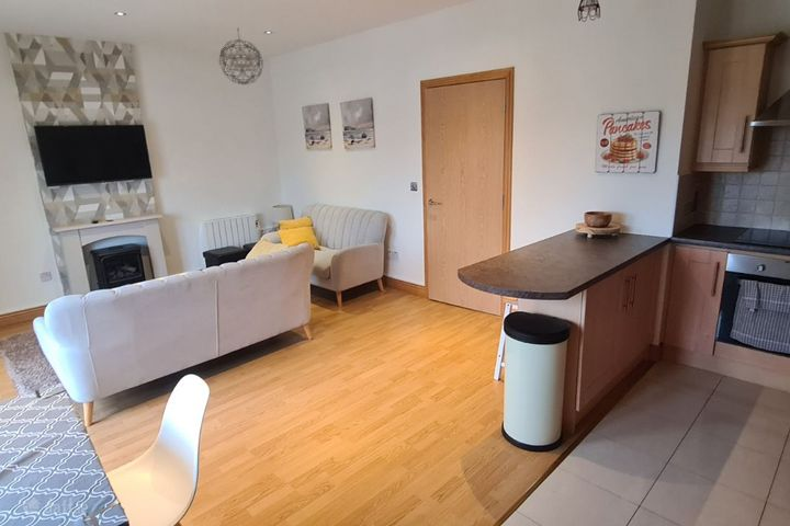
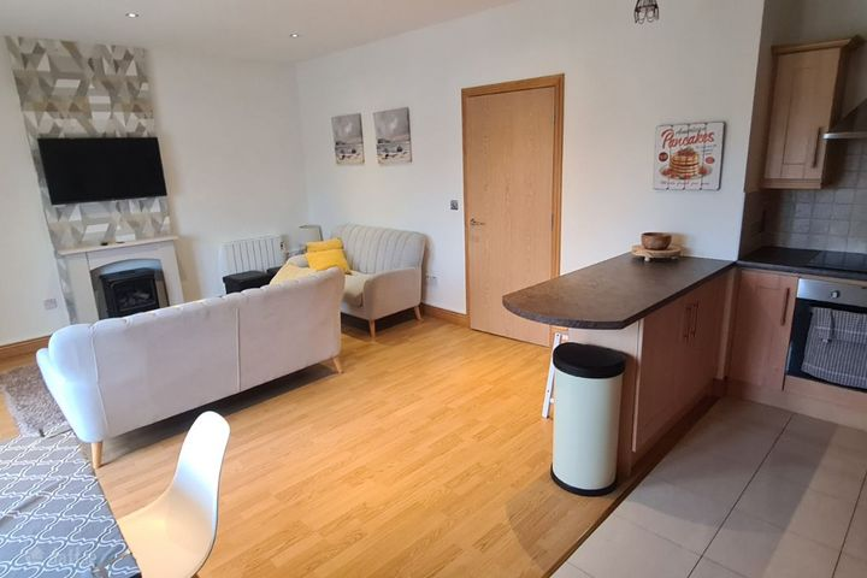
- pendant light [218,26,264,85]
